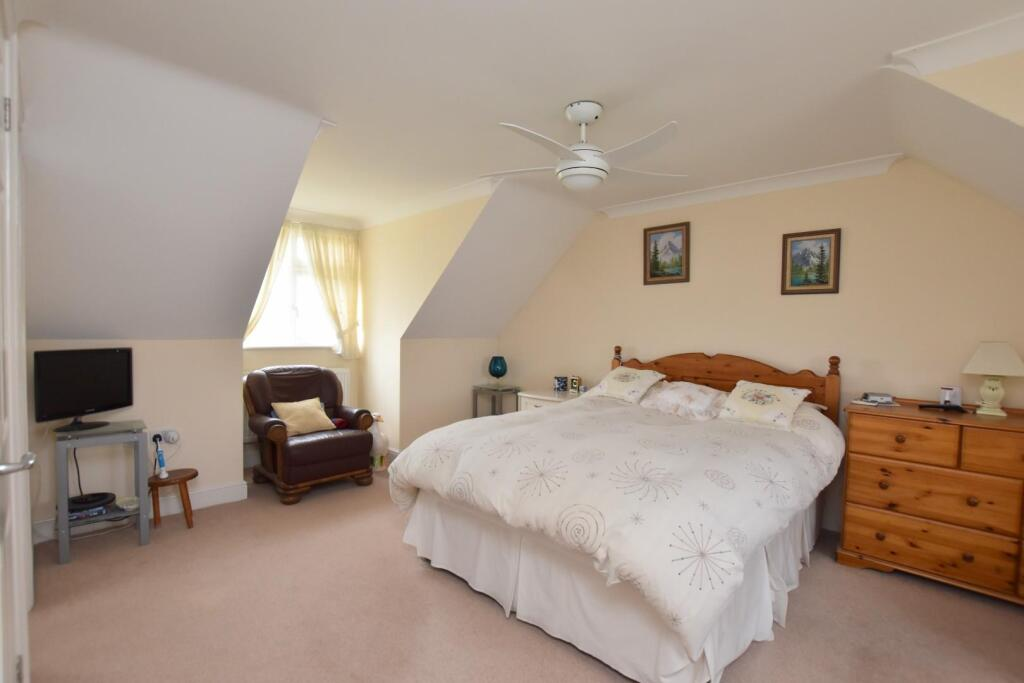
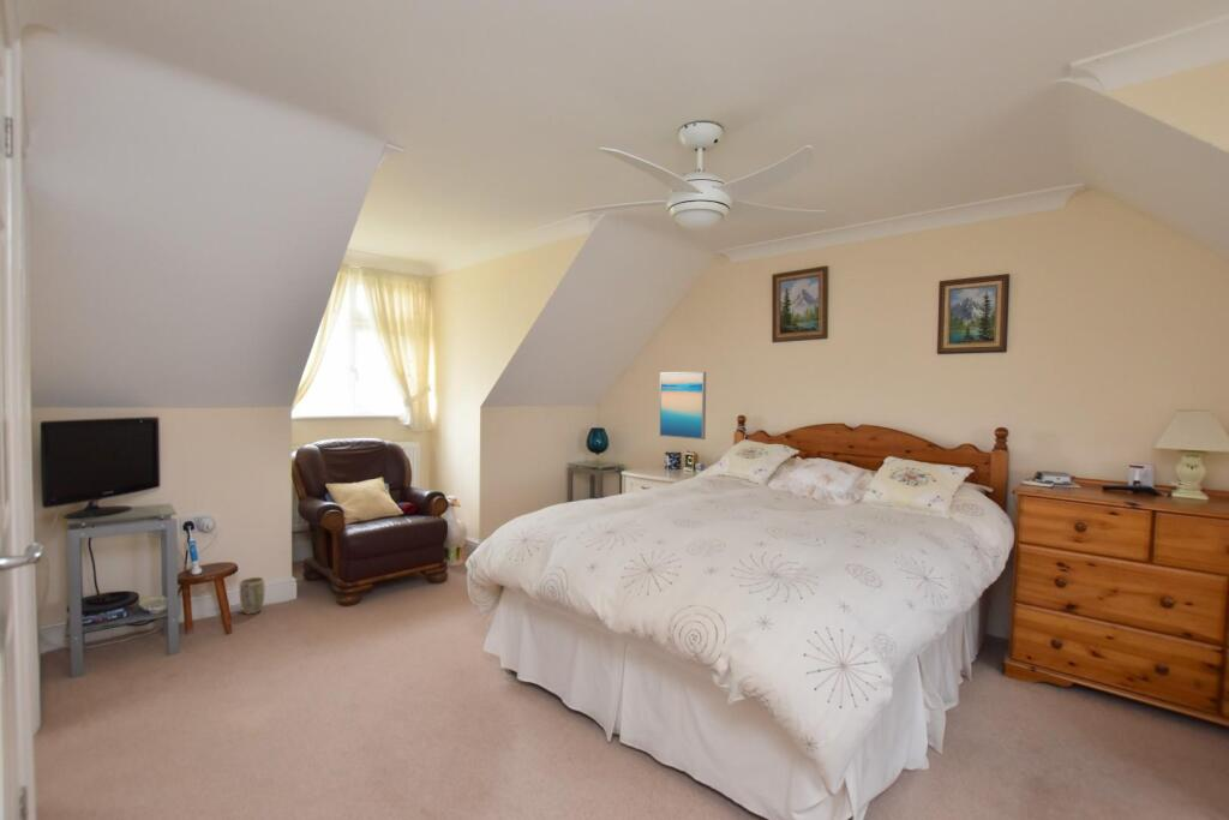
+ wall art [658,371,707,441]
+ plant pot [239,576,265,616]
